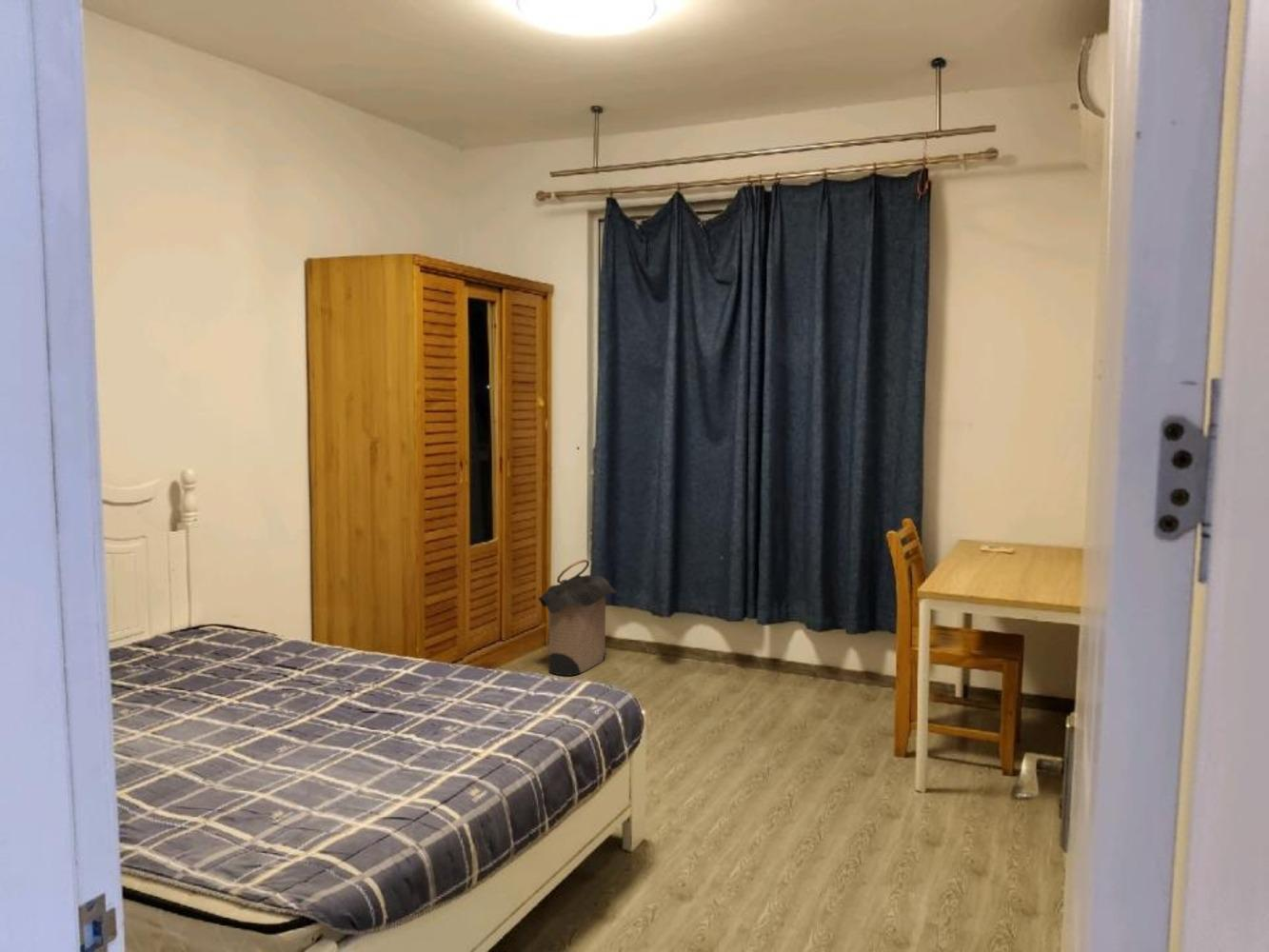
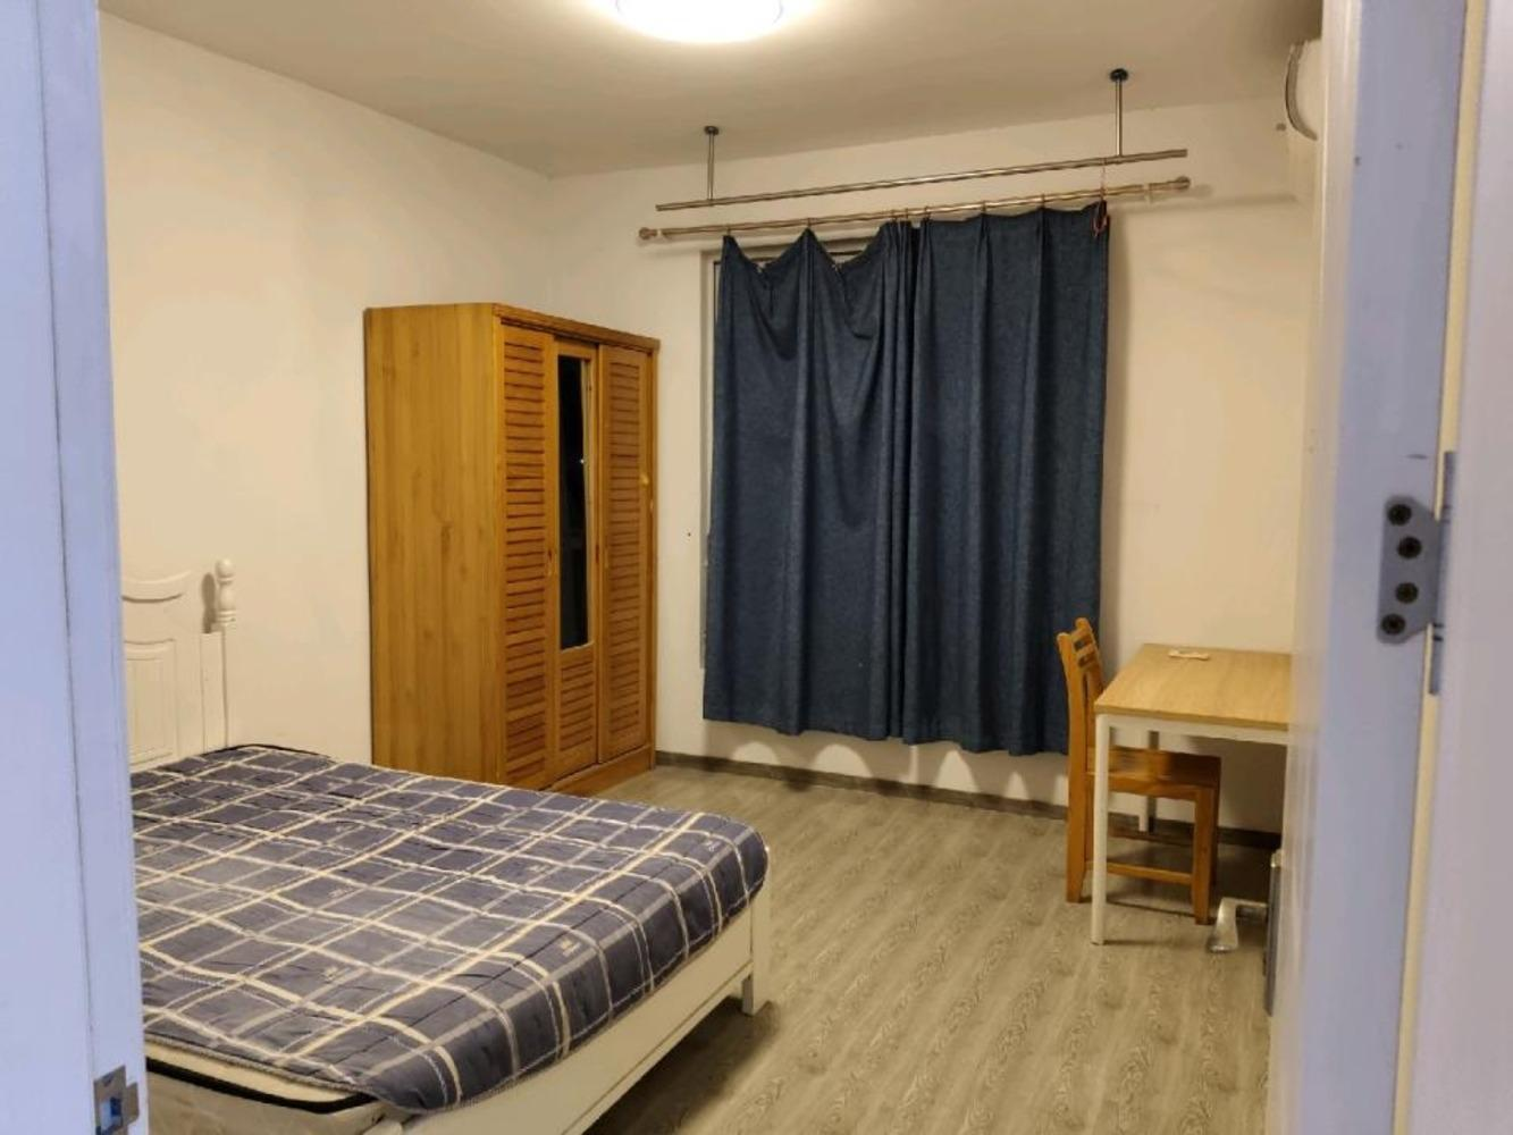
- laundry hamper [537,558,618,677]
